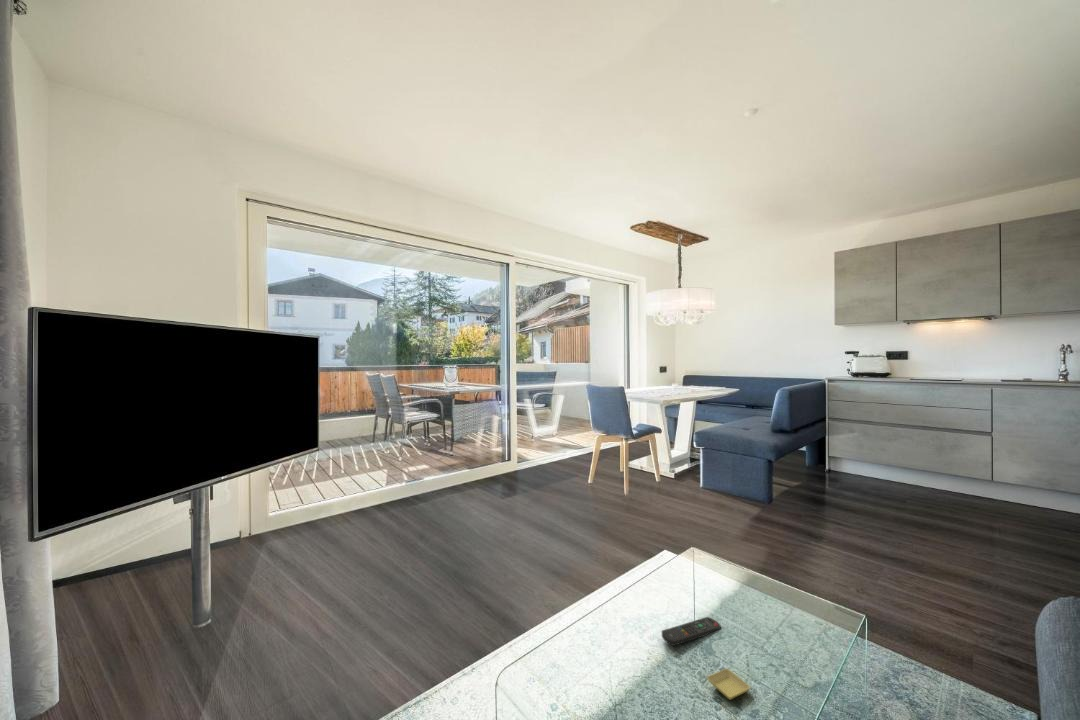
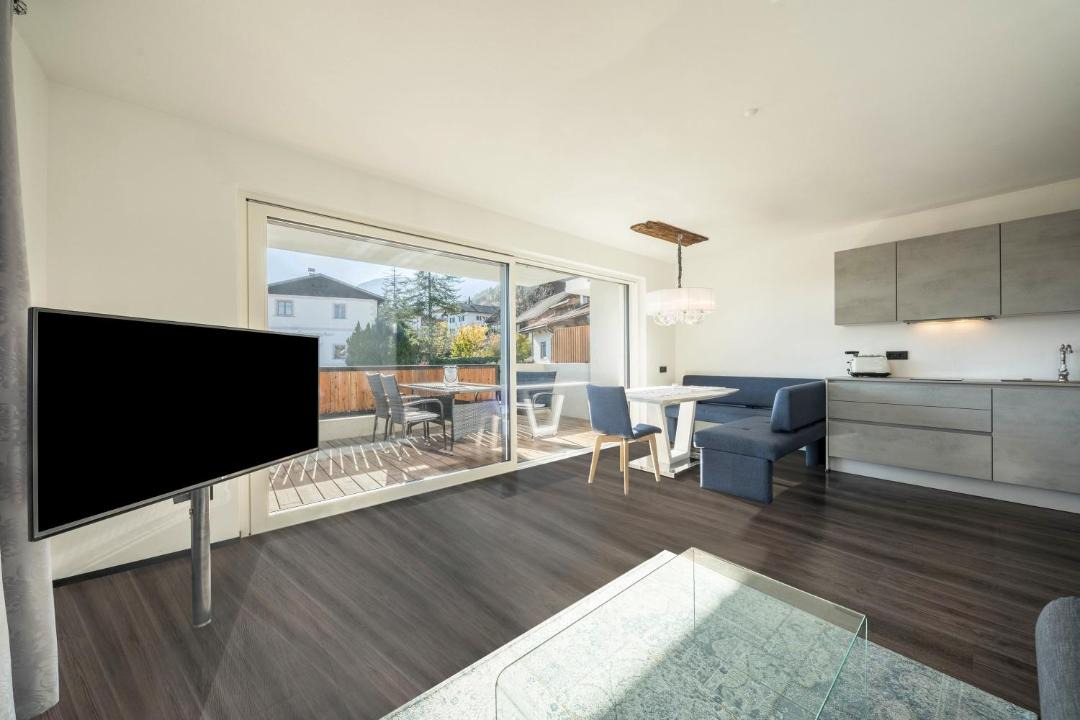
- saucer [706,668,752,701]
- remote control [661,616,722,647]
